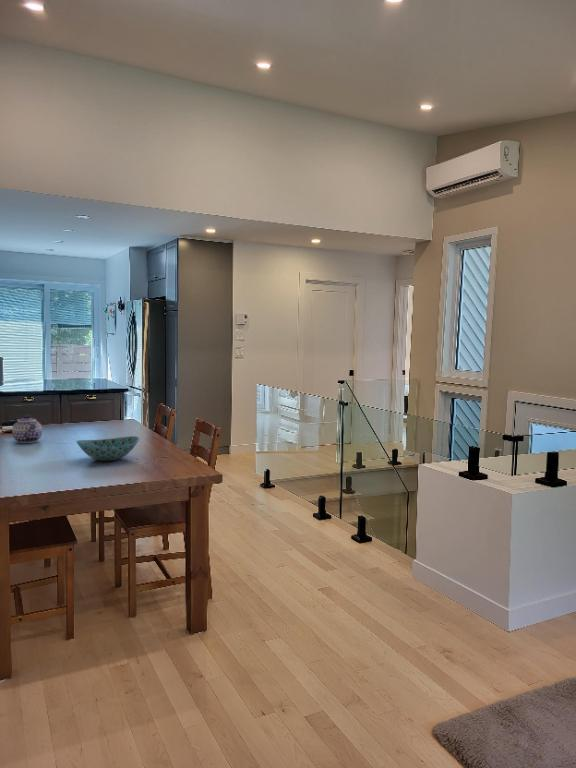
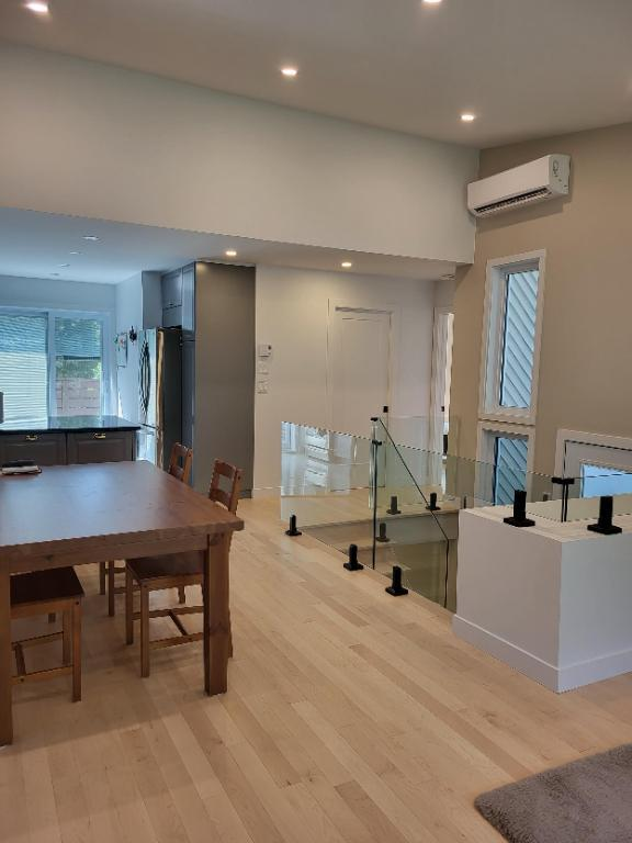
- teapot [11,414,43,444]
- bowl [75,435,140,462]
